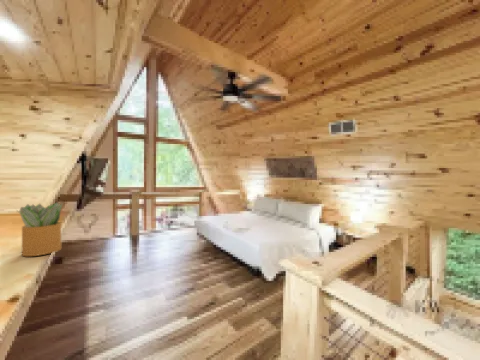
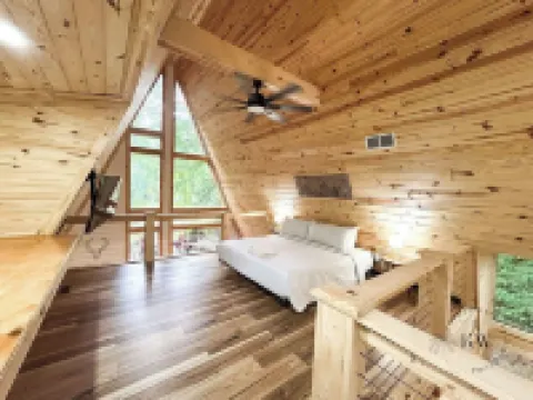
- potted plant [13,201,63,257]
